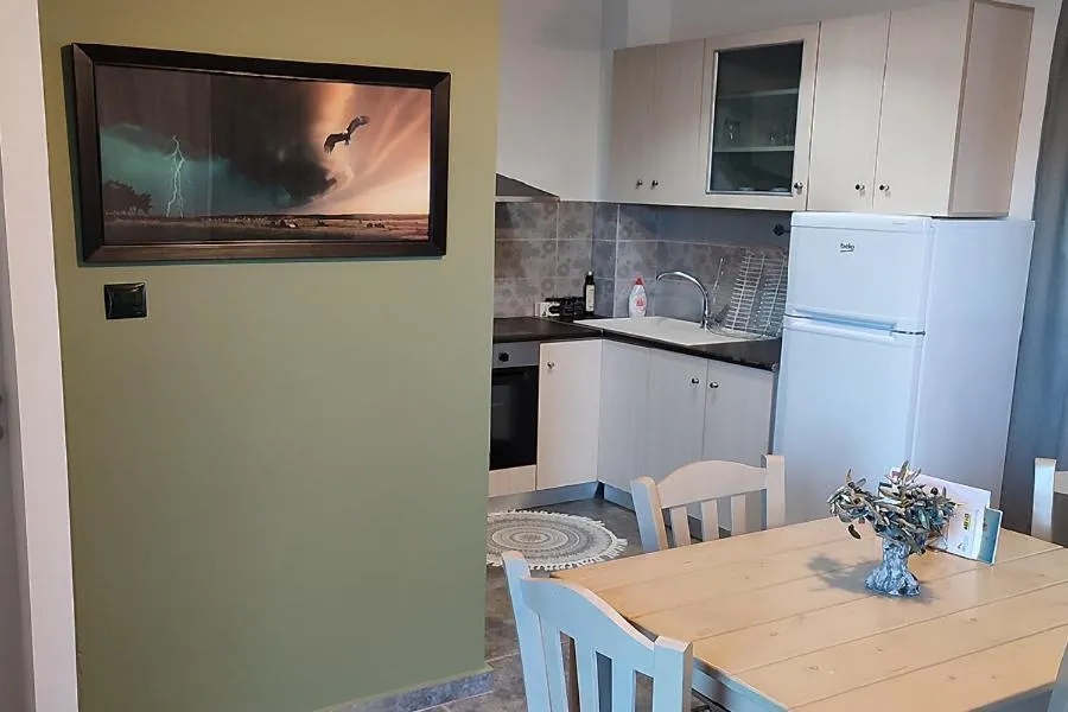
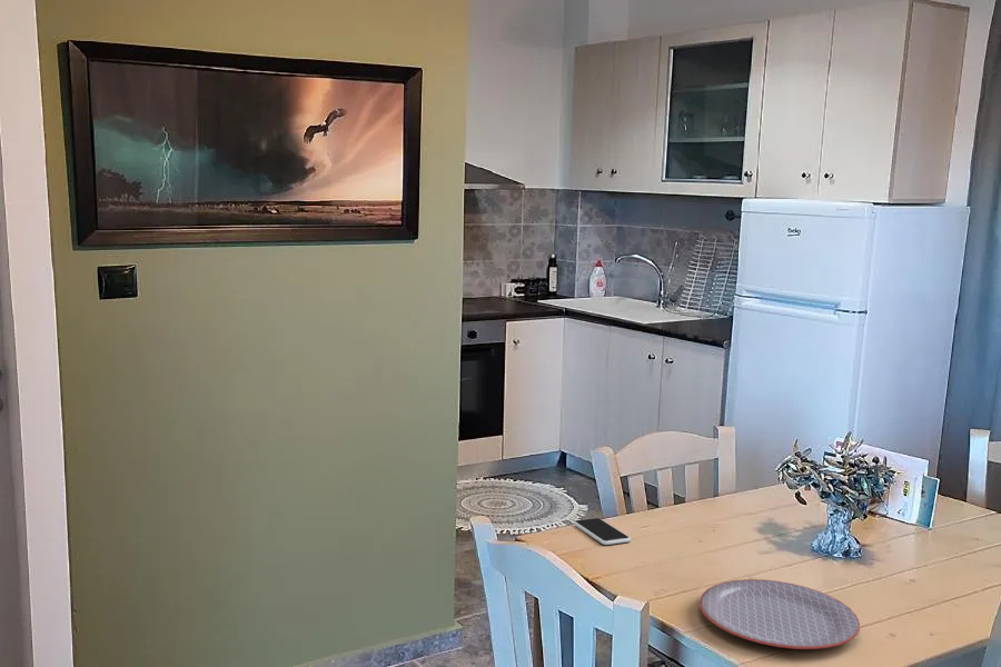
+ smartphone [573,517,632,546]
+ plate [698,578,861,650]
